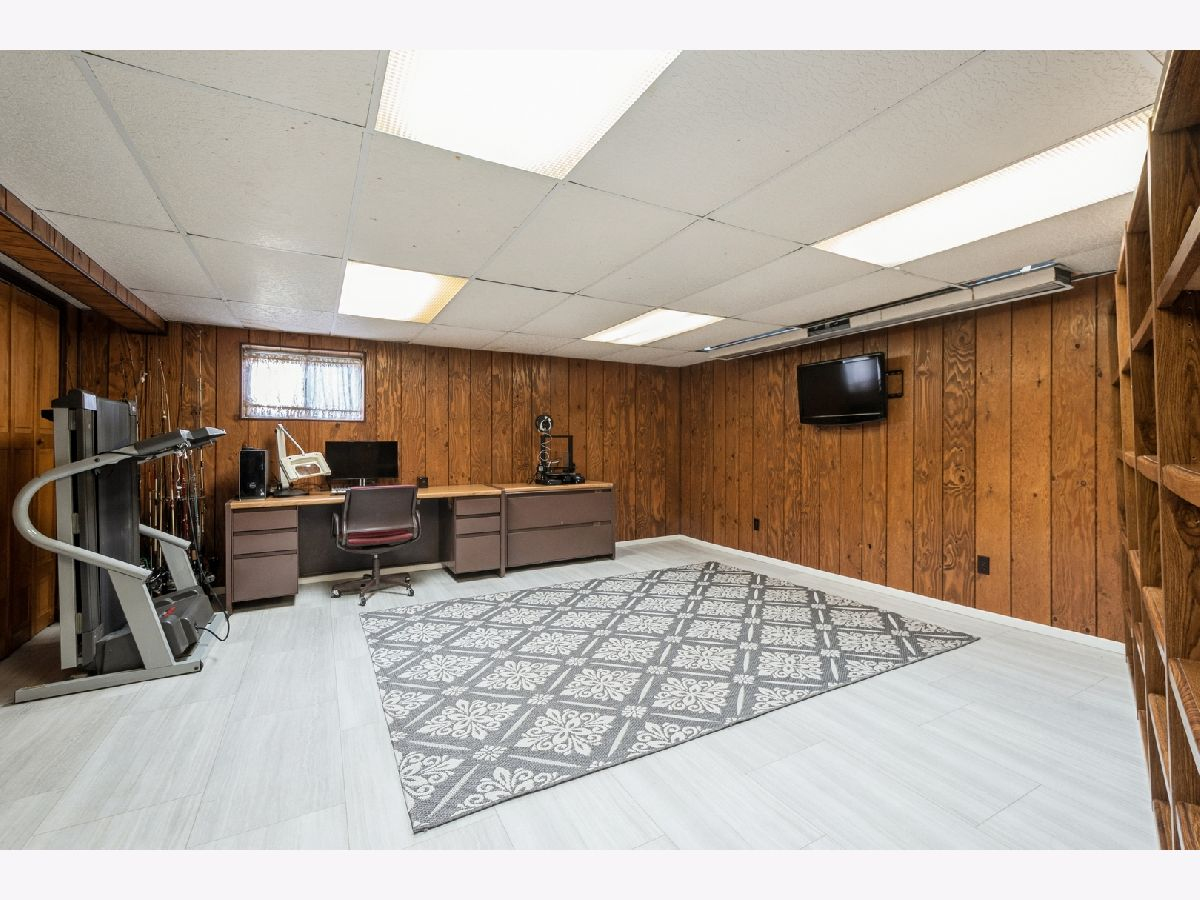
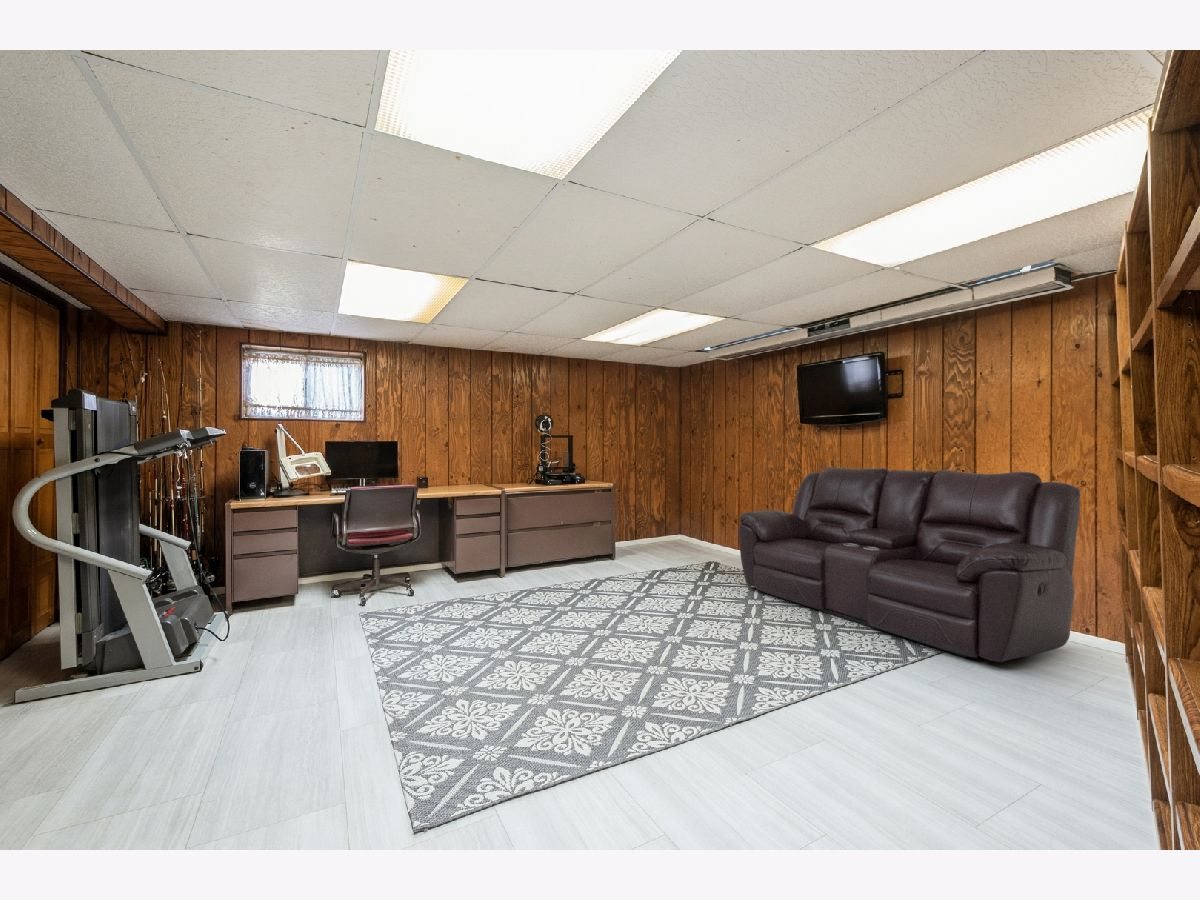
+ sofa [738,466,1081,663]
